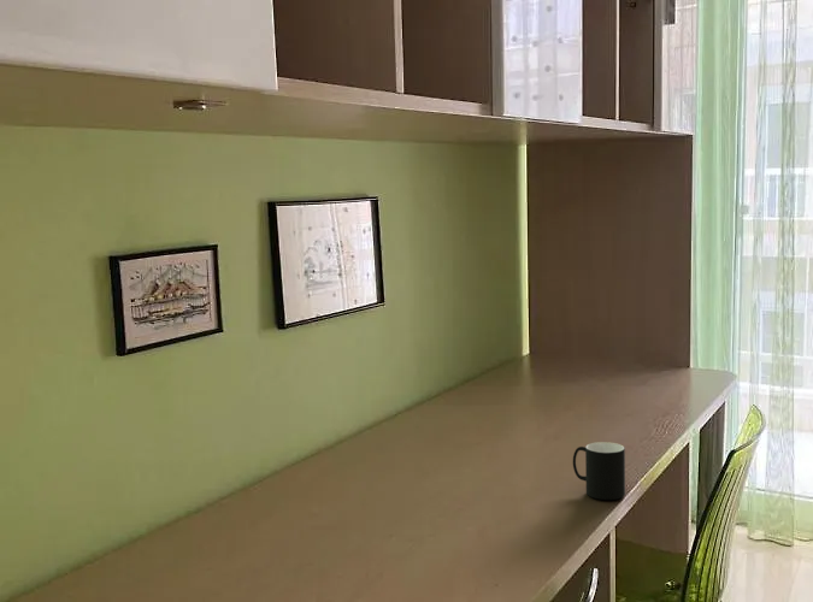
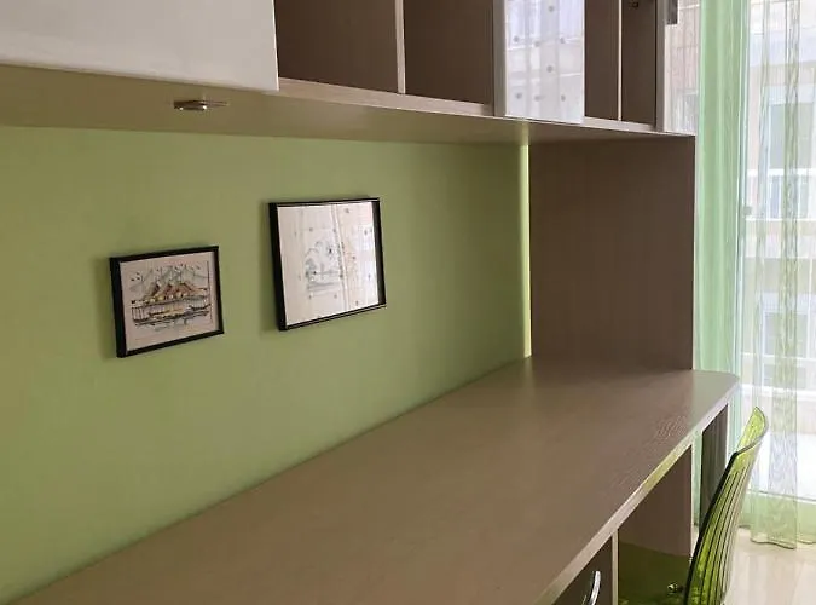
- cup [572,441,626,501]
